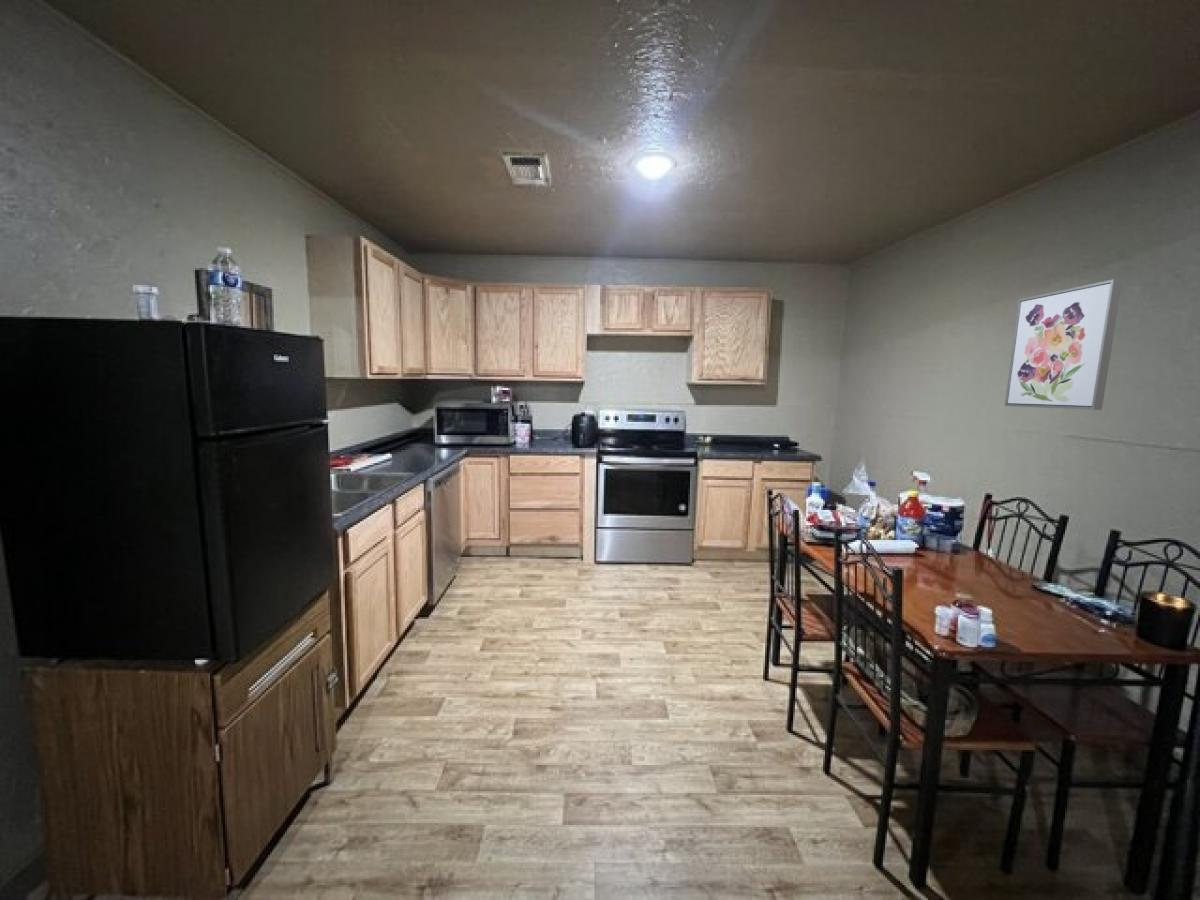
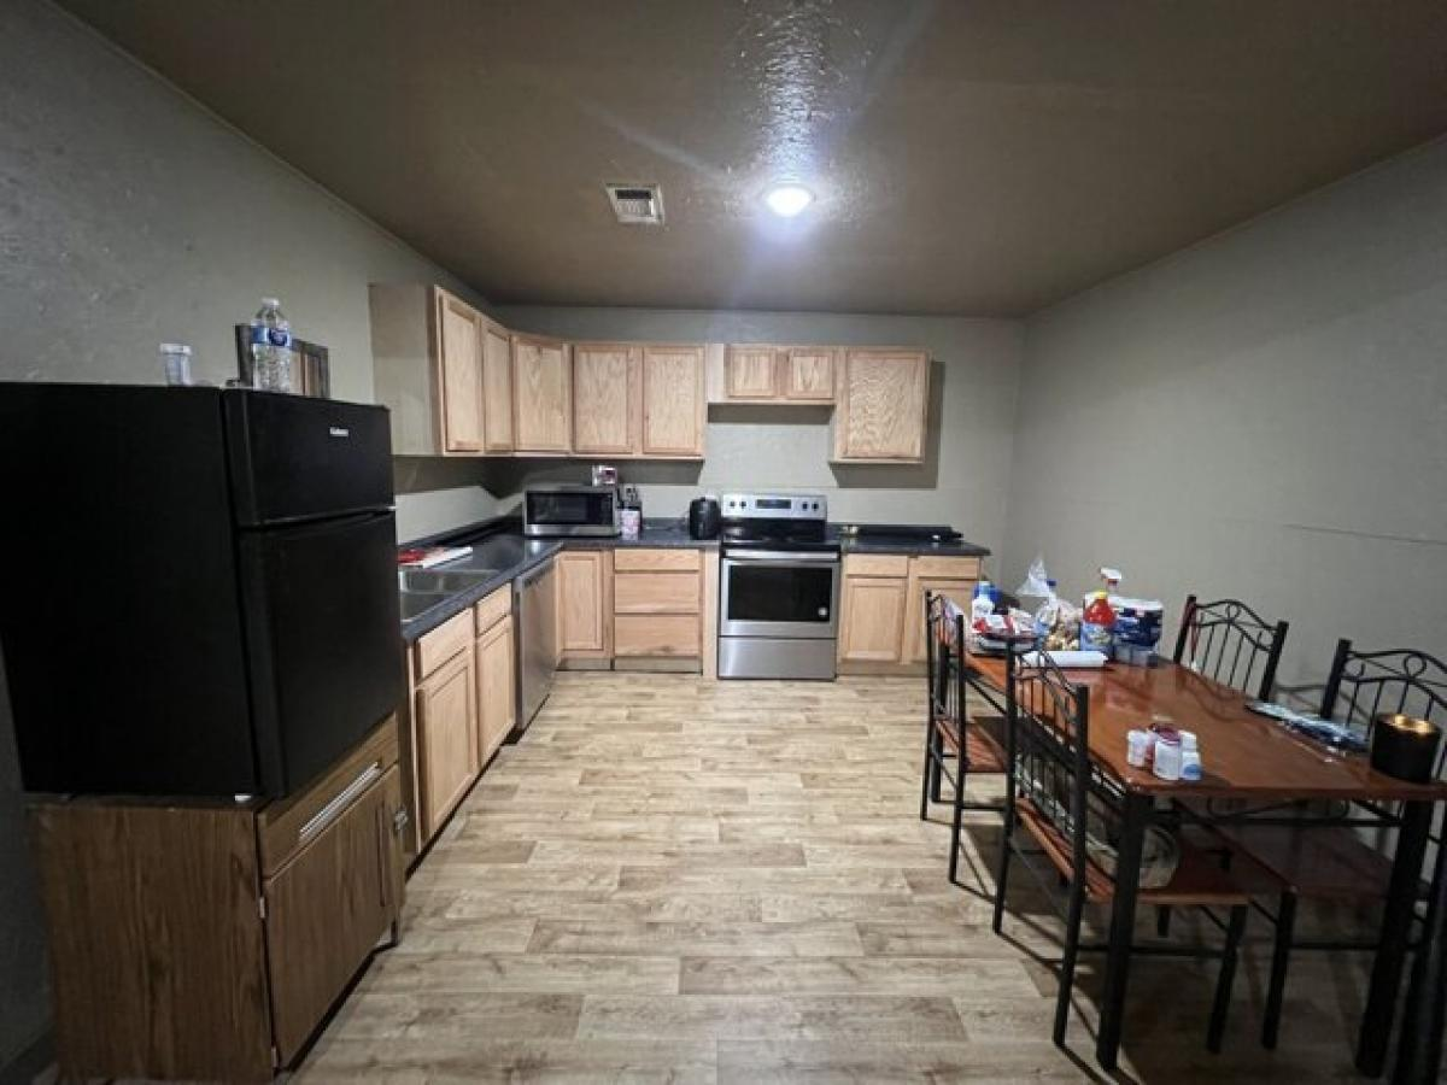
- wall art [1004,278,1123,411]
